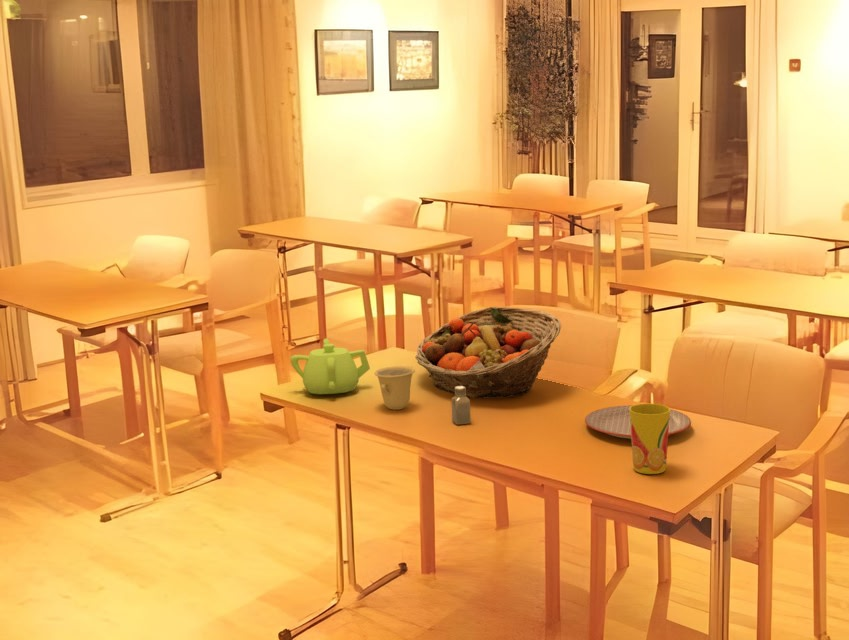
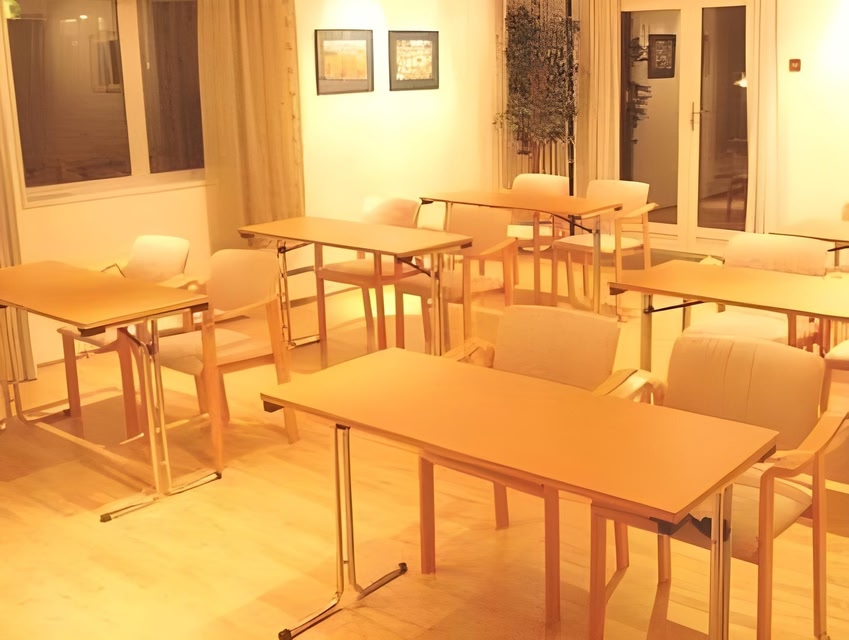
- plate [584,404,692,440]
- saltshaker [450,386,472,426]
- cup [629,403,671,475]
- cup [373,365,416,411]
- teapot [289,338,371,395]
- fruit basket [415,306,562,399]
